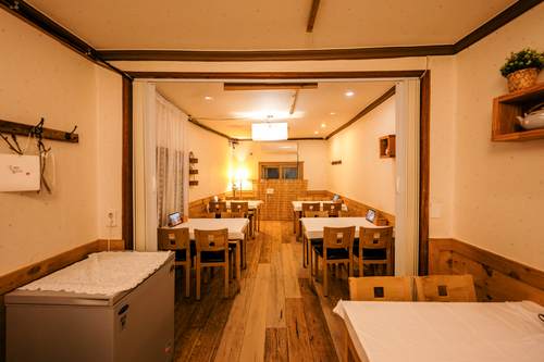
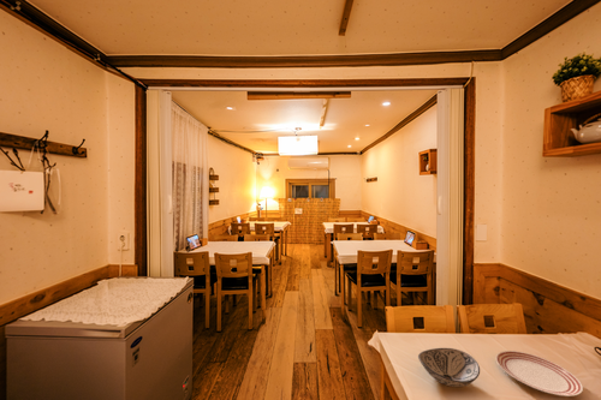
+ decorative bowl [417,347,481,388]
+ dinner plate [495,350,584,398]
